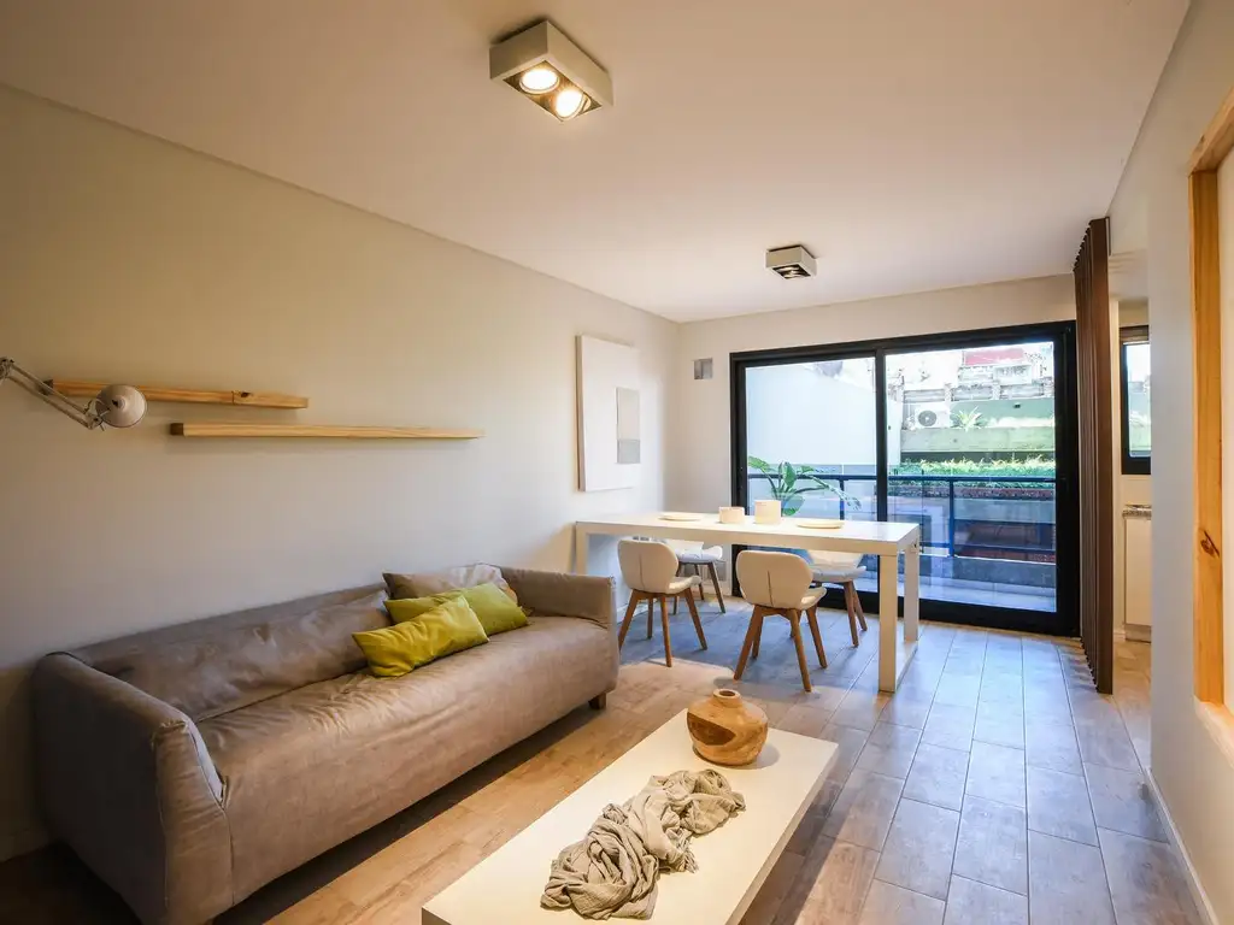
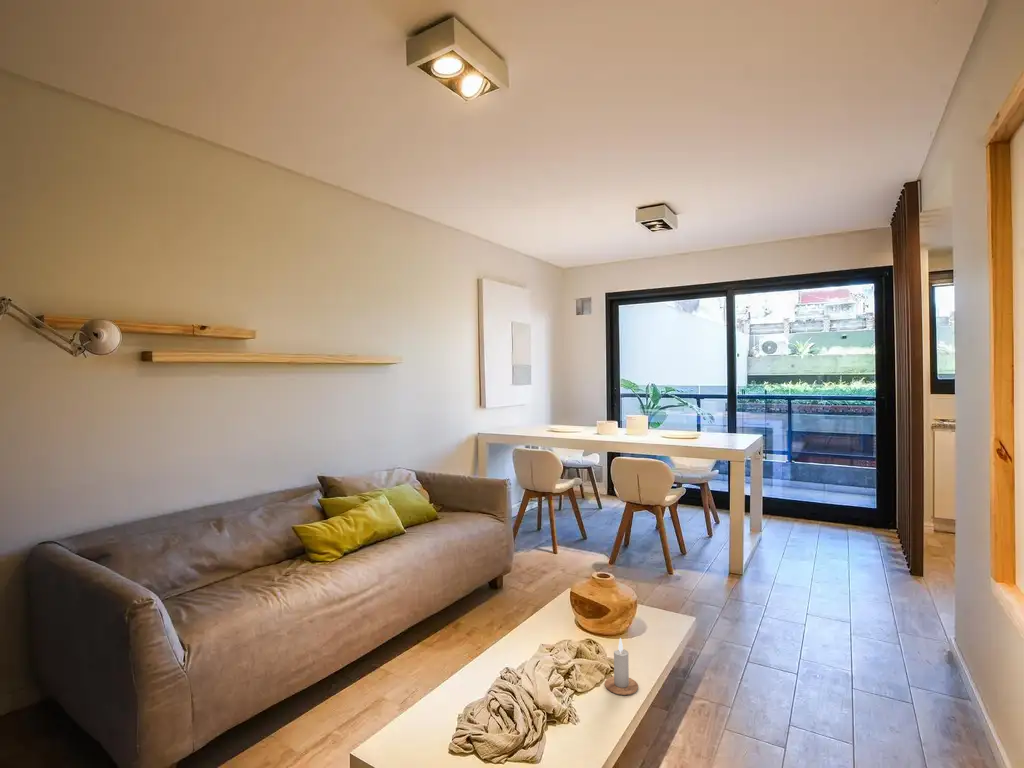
+ candle [604,637,639,696]
